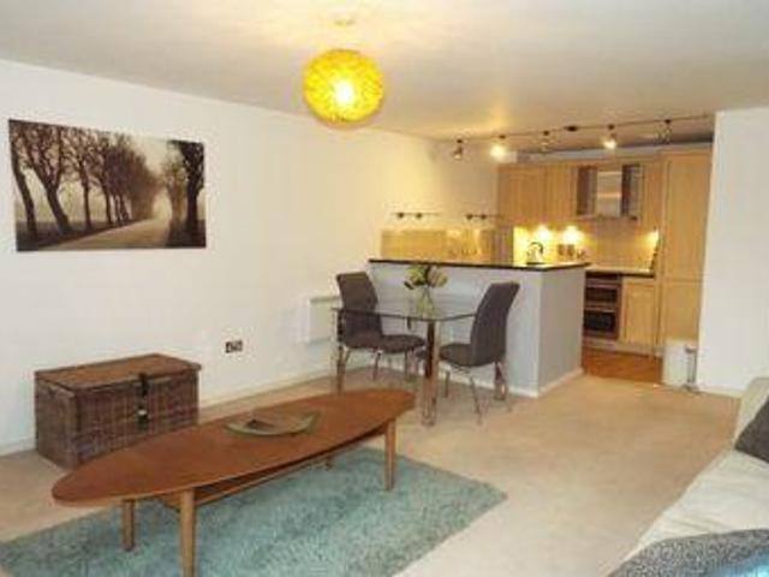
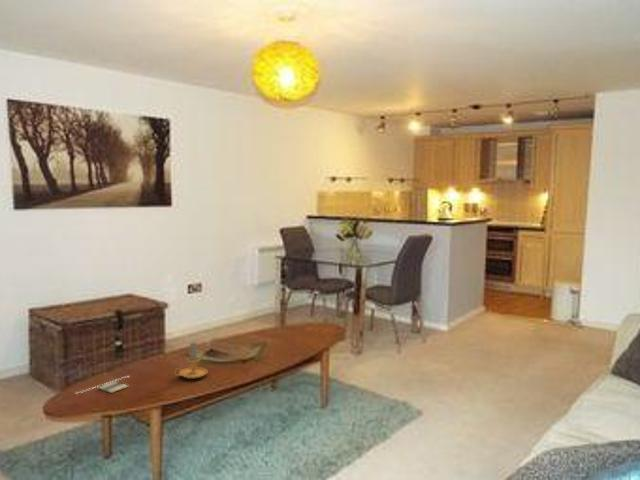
+ magazine [74,375,131,395]
+ candle [174,341,209,380]
